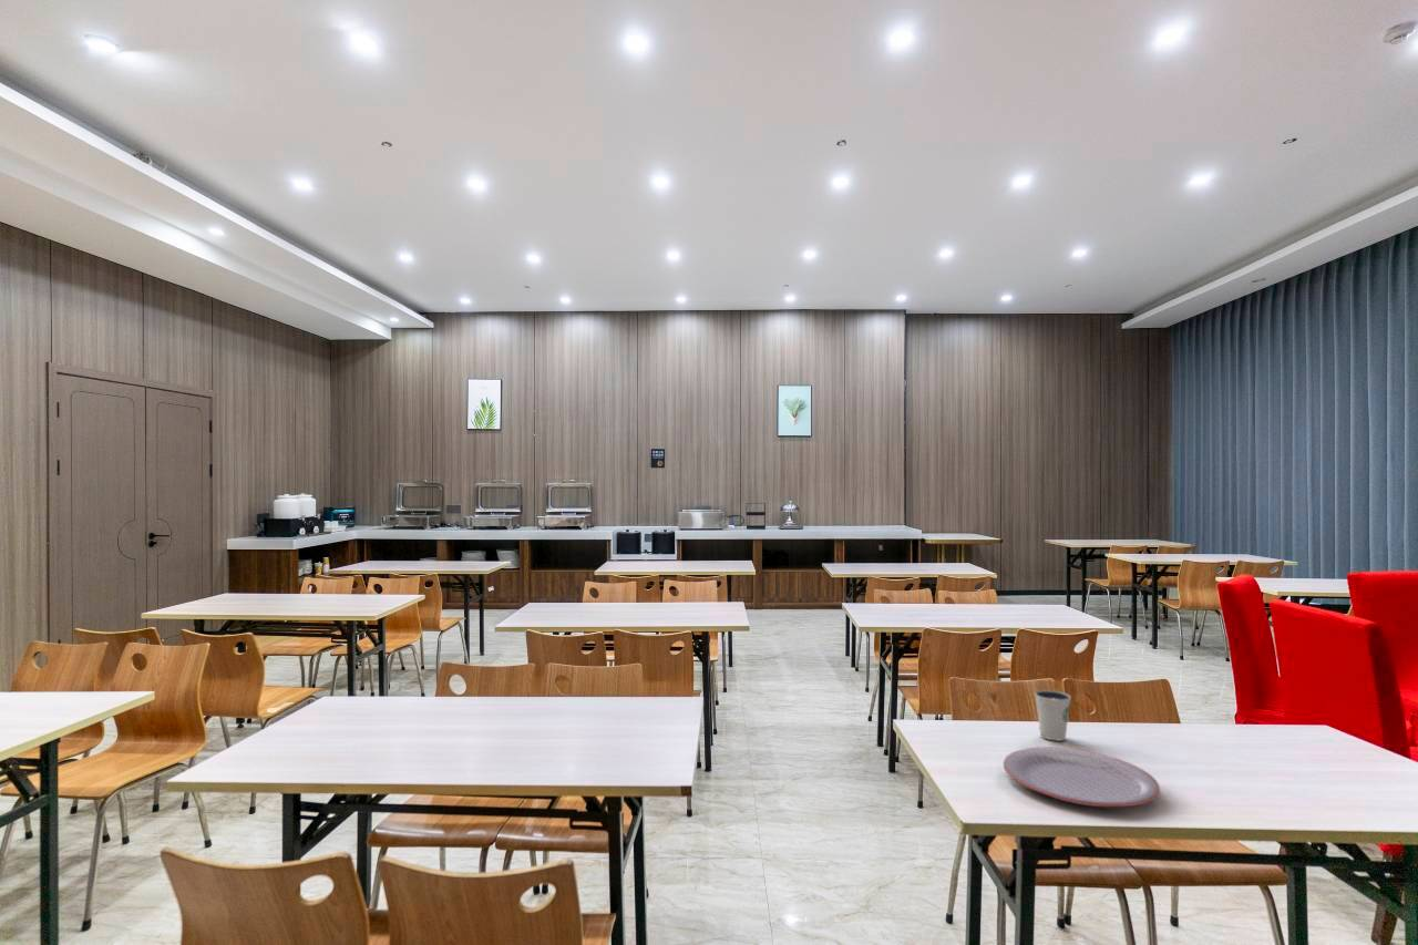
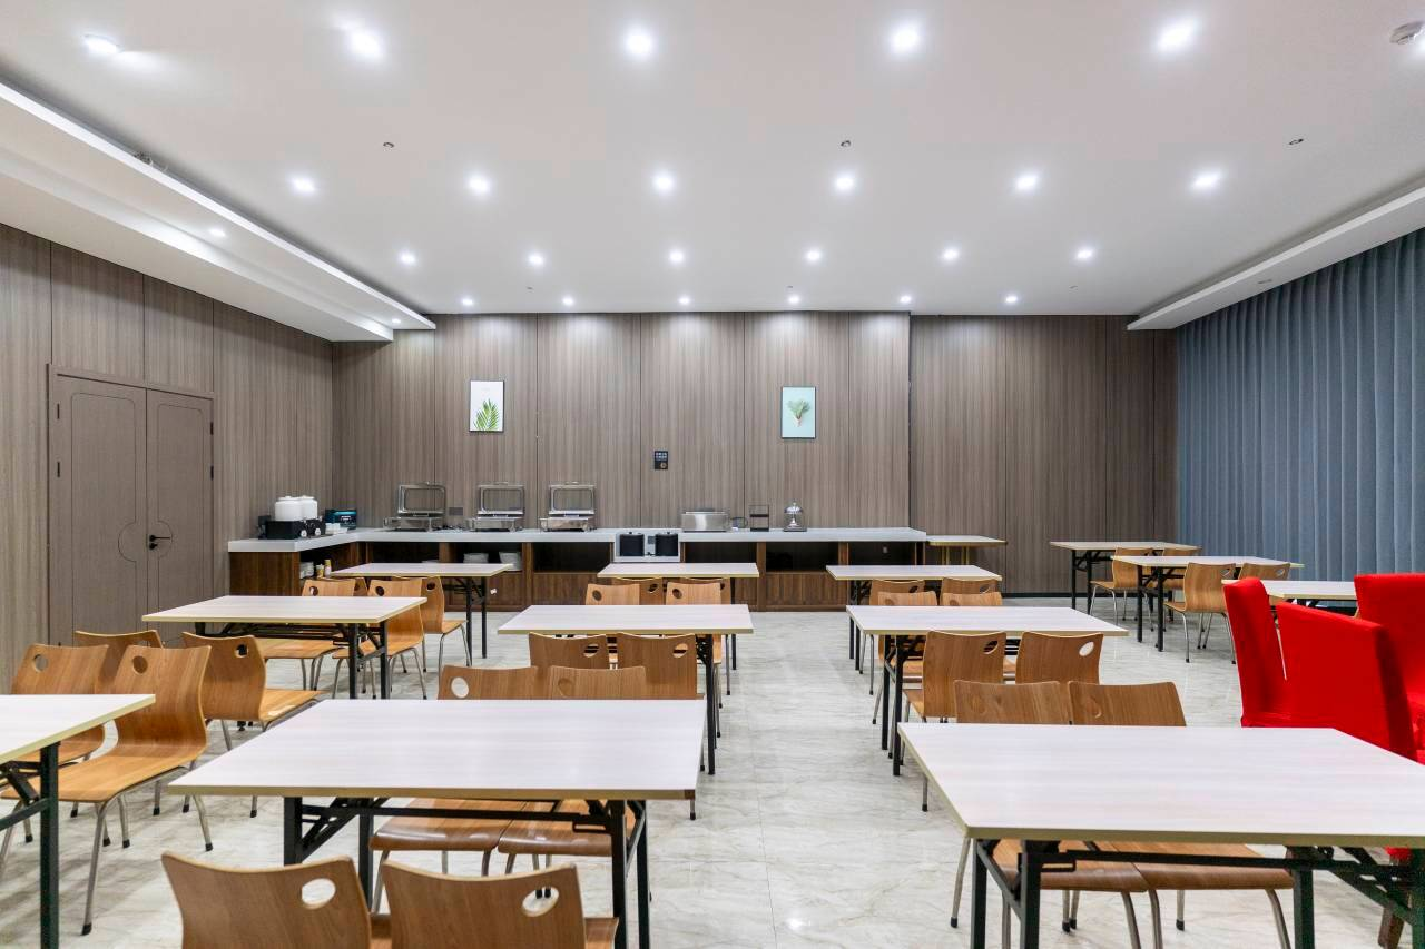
- plate [1003,746,1161,808]
- dixie cup [1034,689,1072,742]
